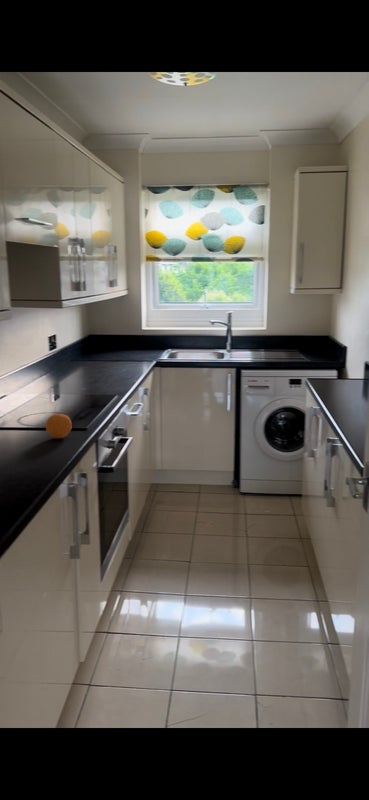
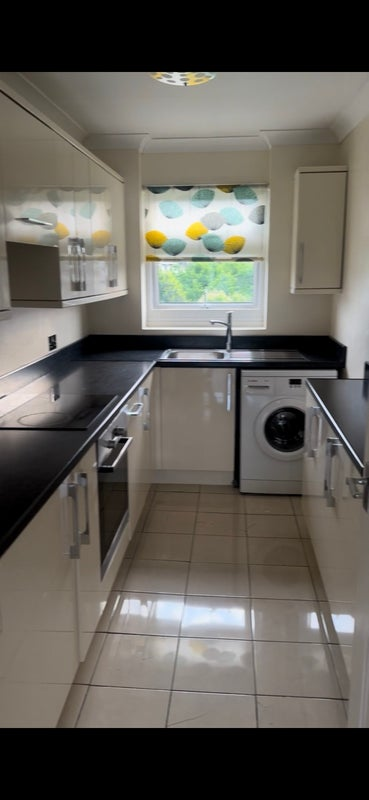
- fruit [45,413,73,439]
